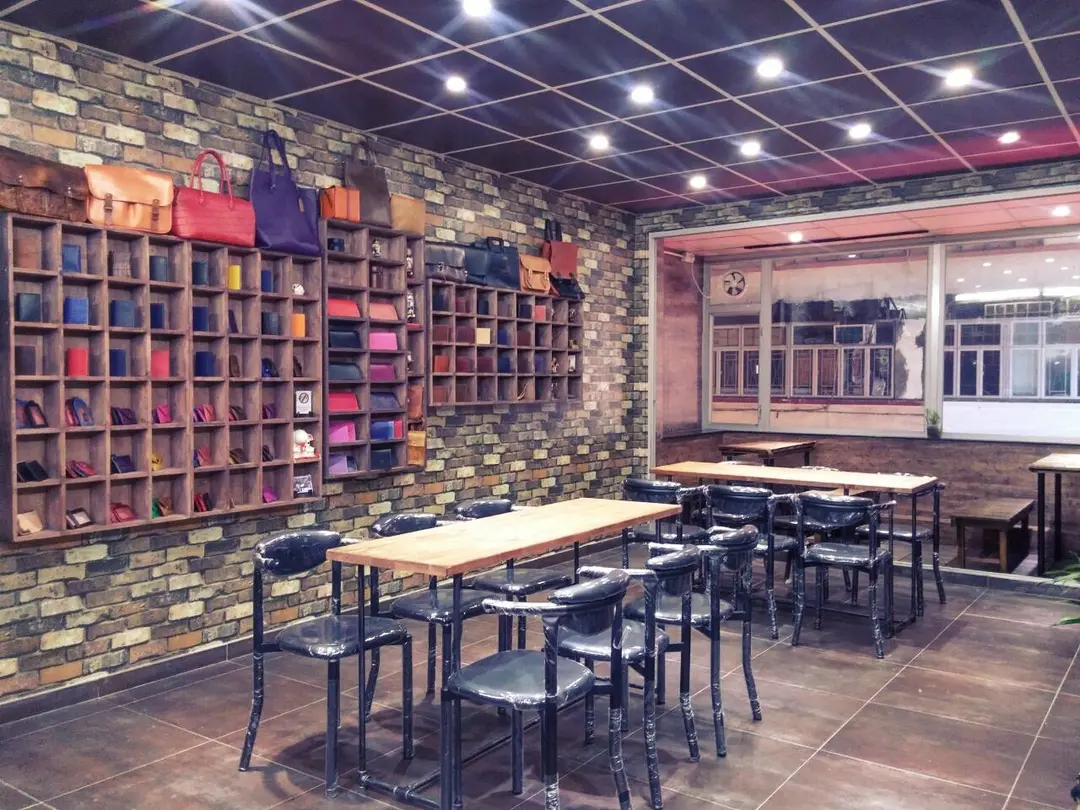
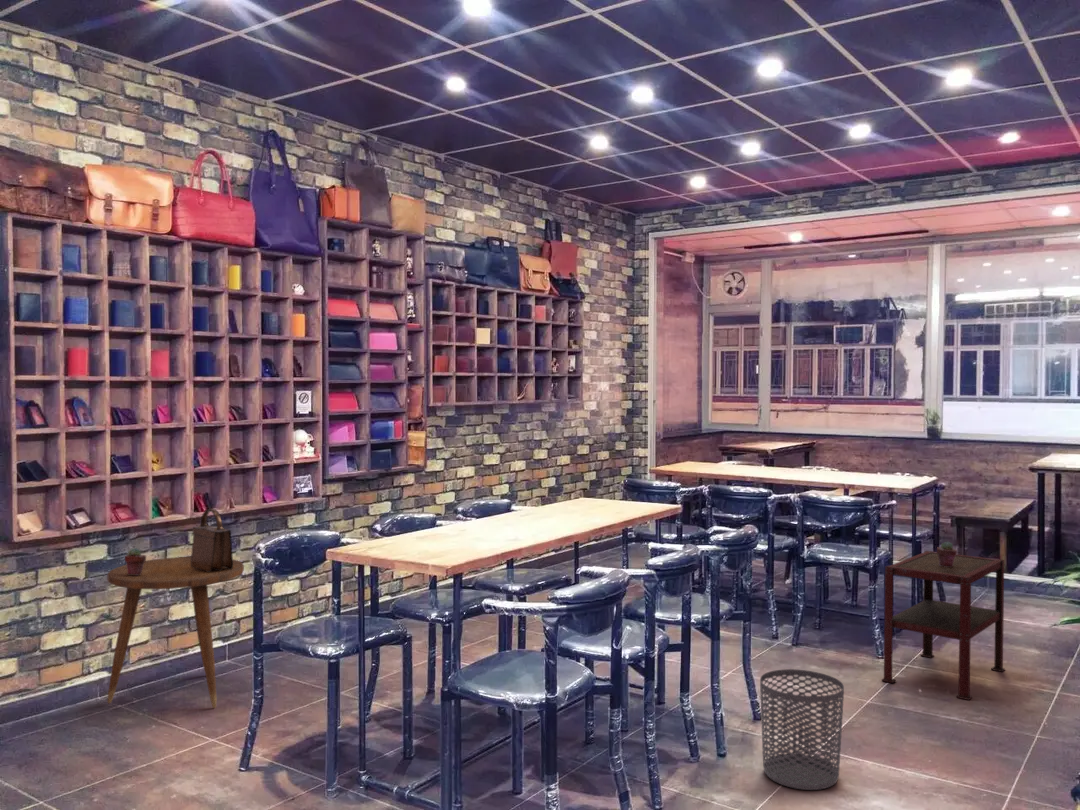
+ waste bin [759,668,845,791]
+ handbag [190,508,234,572]
+ side table [880,550,1006,701]
+ side table [107,556,245,710]
+ potted succulent [936,541,958,567]
+ potted succulent [124,547,147,575]
